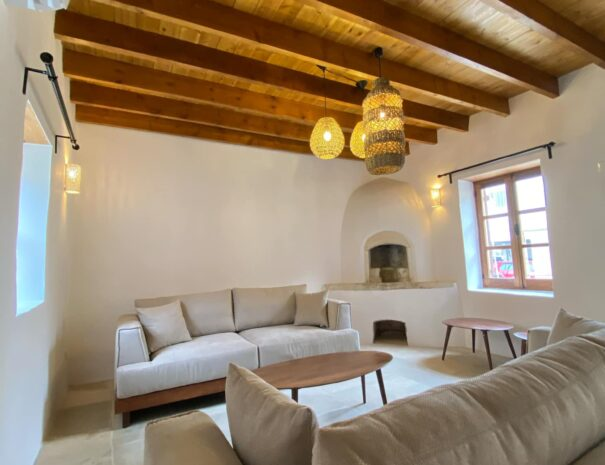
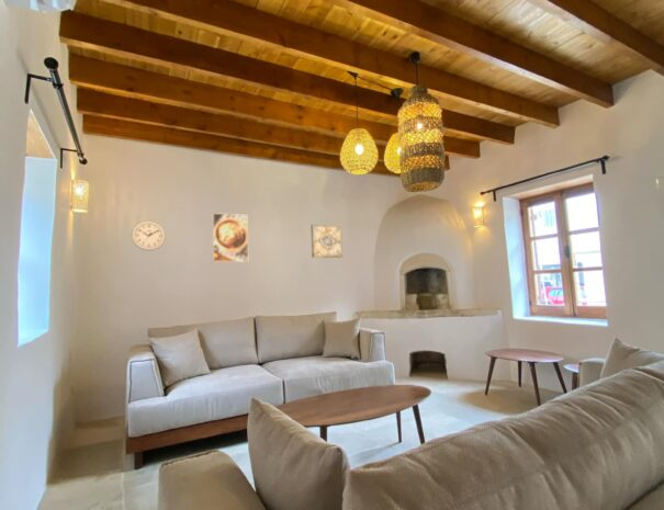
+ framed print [212,212,249,263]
+ wall art [310,223,344,259]
+ wall clock [131,219,167,252]
